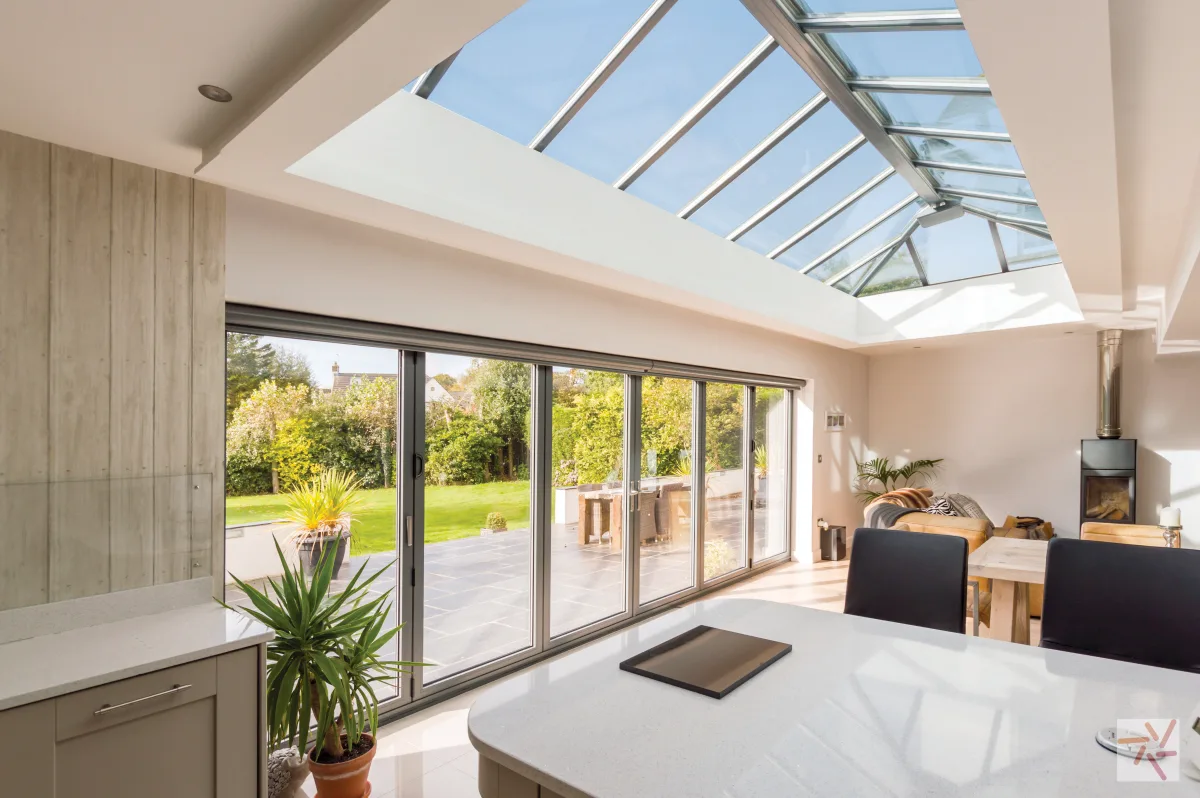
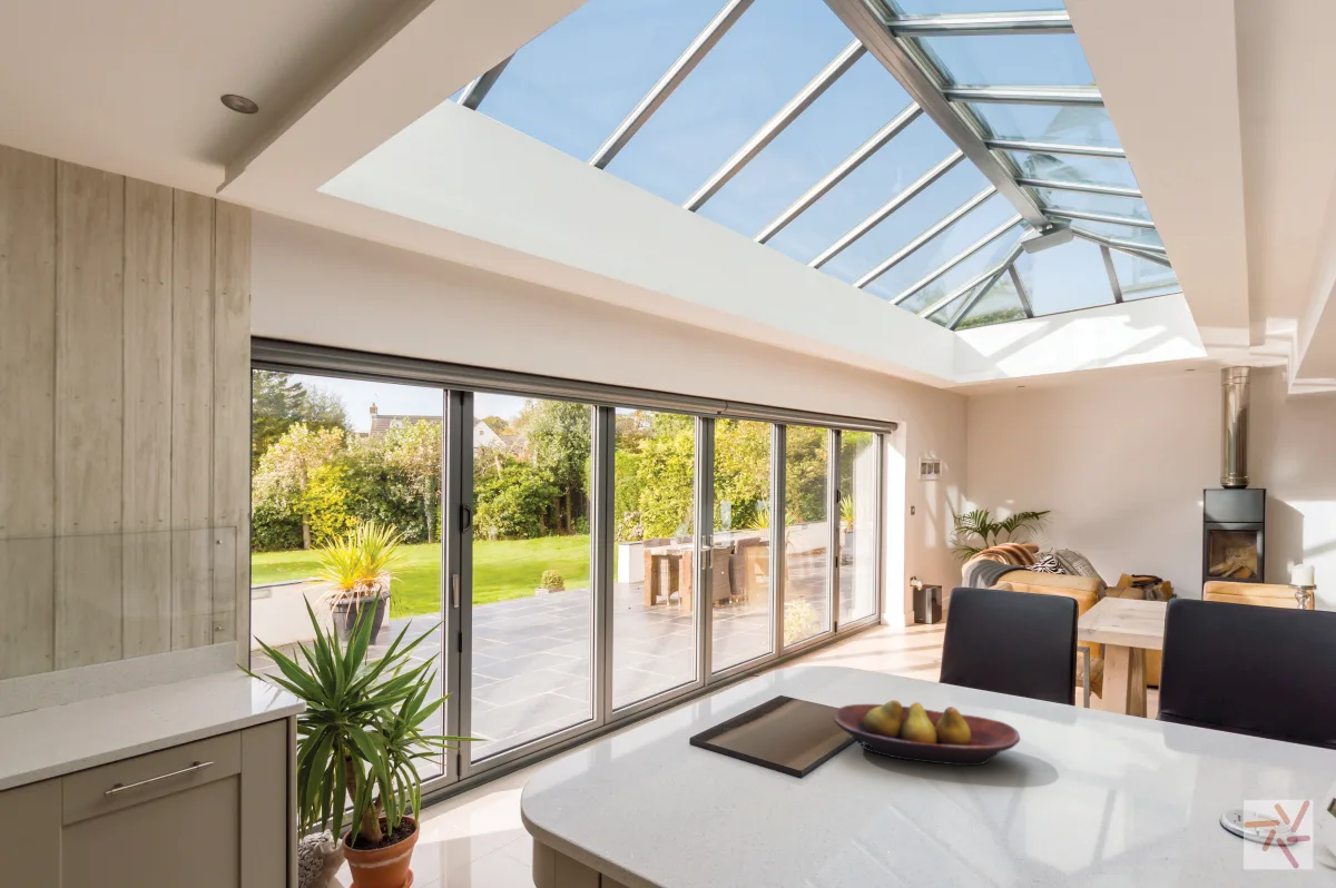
+ fruit bowl [833,699,1021,767]
